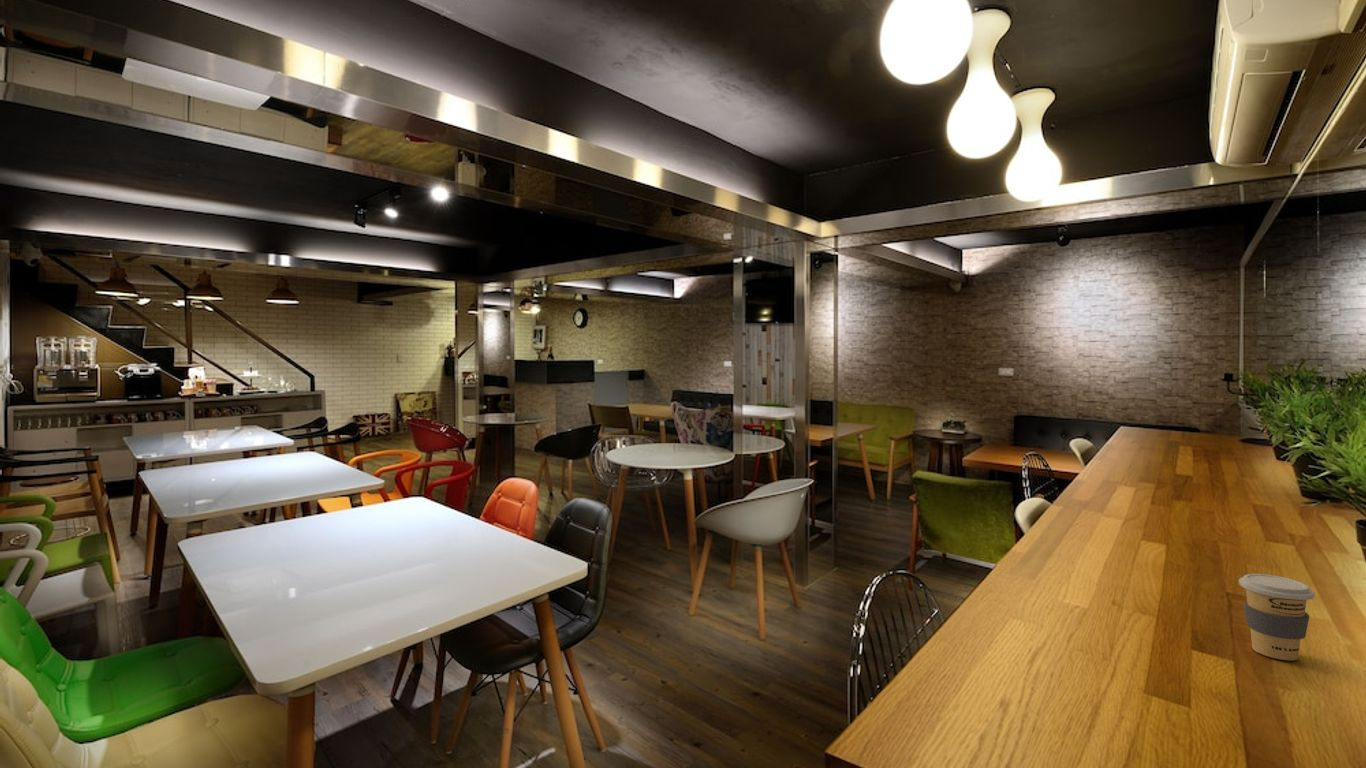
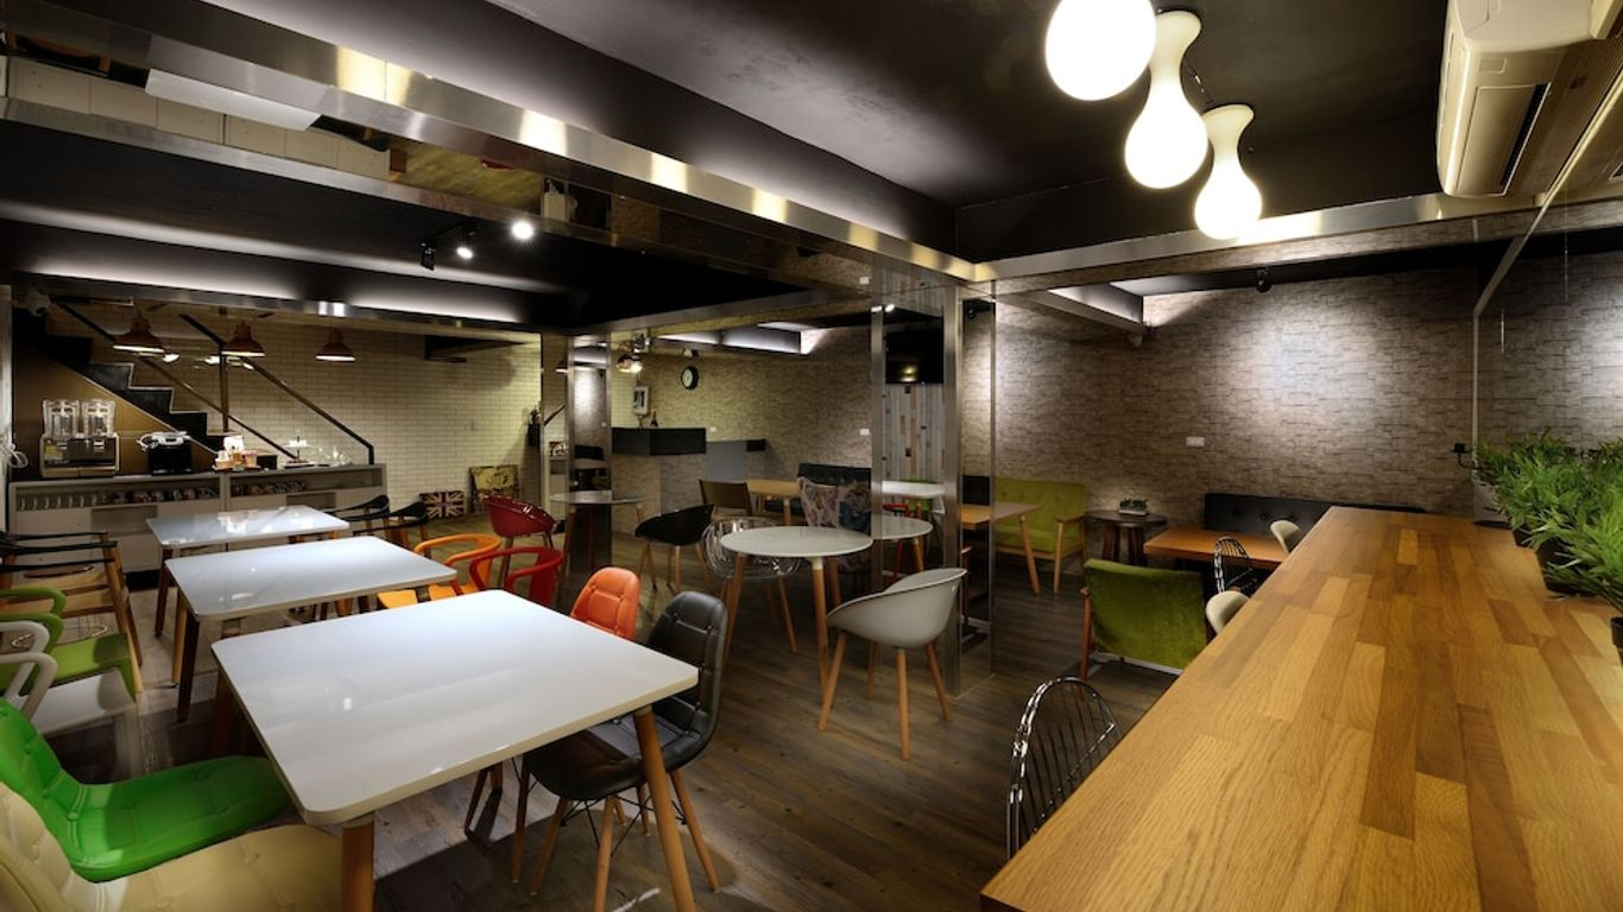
- coffee cup [1238,573,1316,661]
